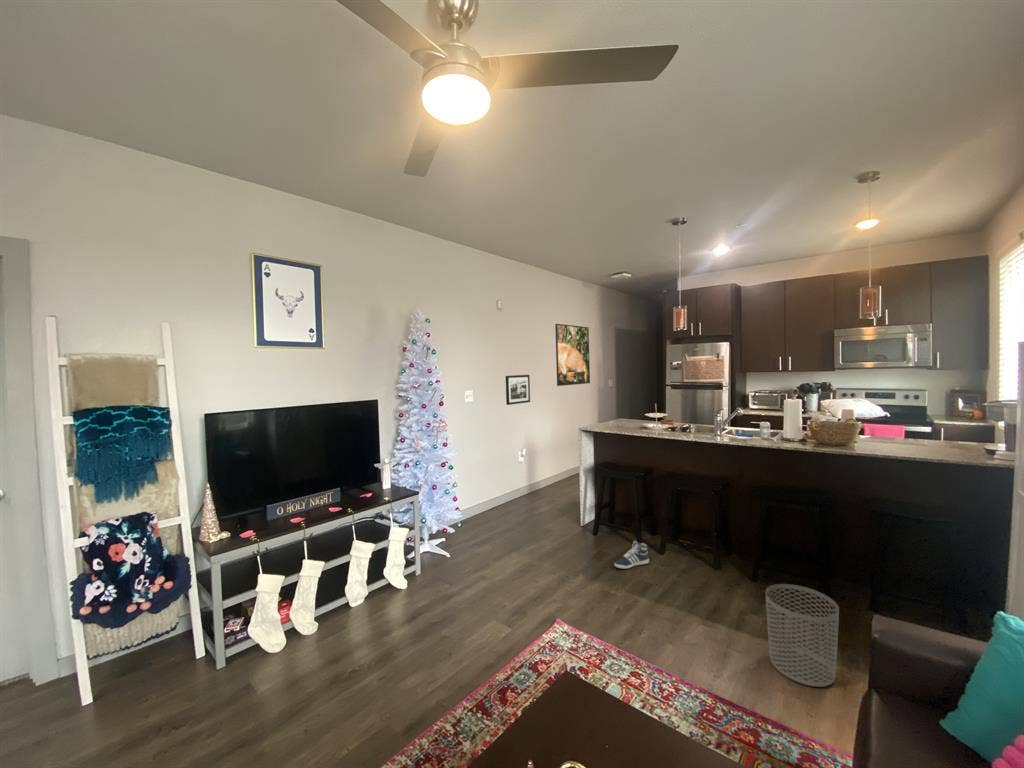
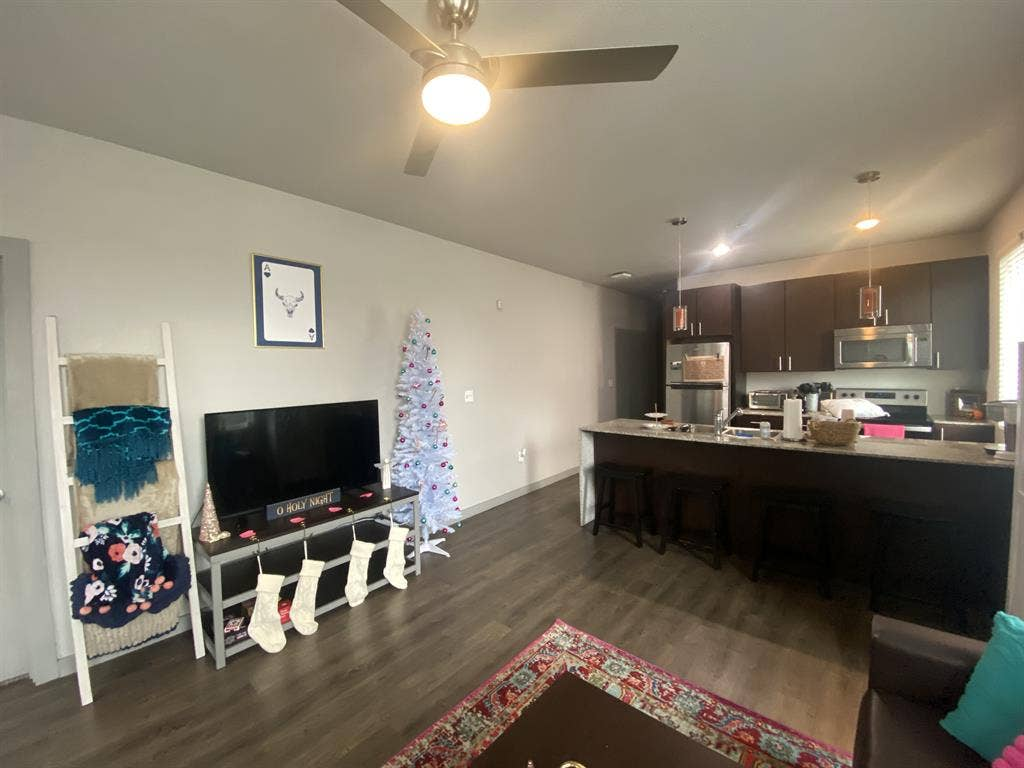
- picture frame [505,374,531,406]
- waste bin [765,583,840,688]
- sneaker [613,540,650,570]
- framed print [554,323,591,387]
